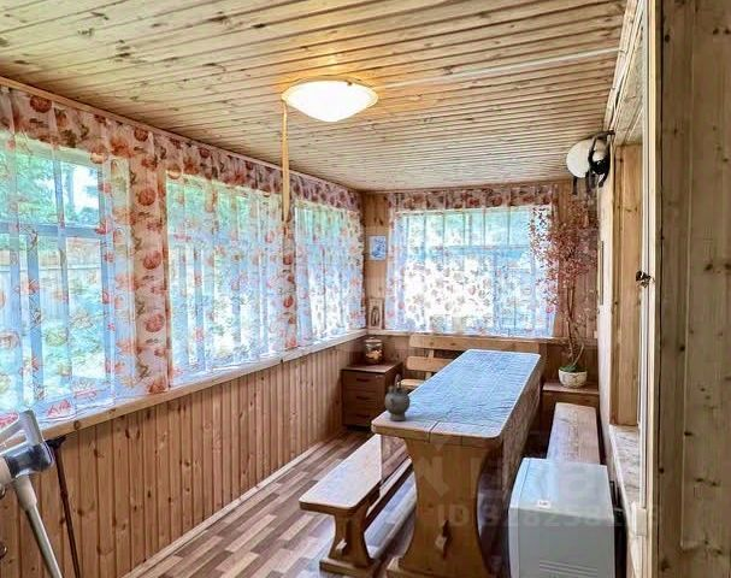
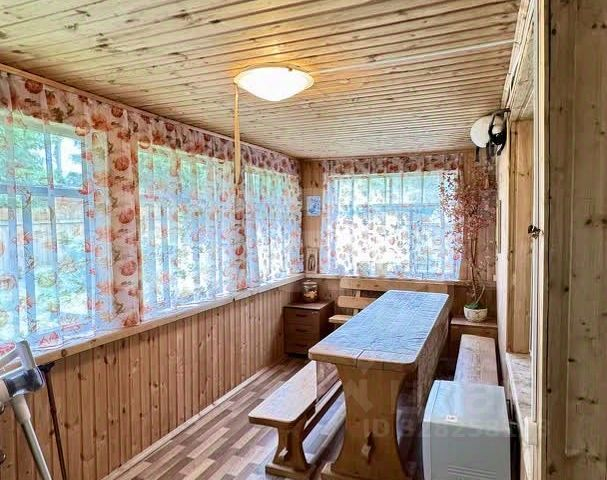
- teapot [383,373,412,421]
